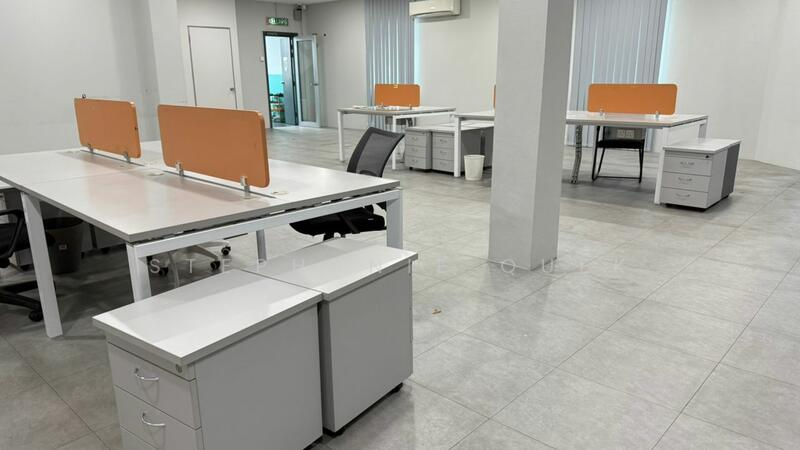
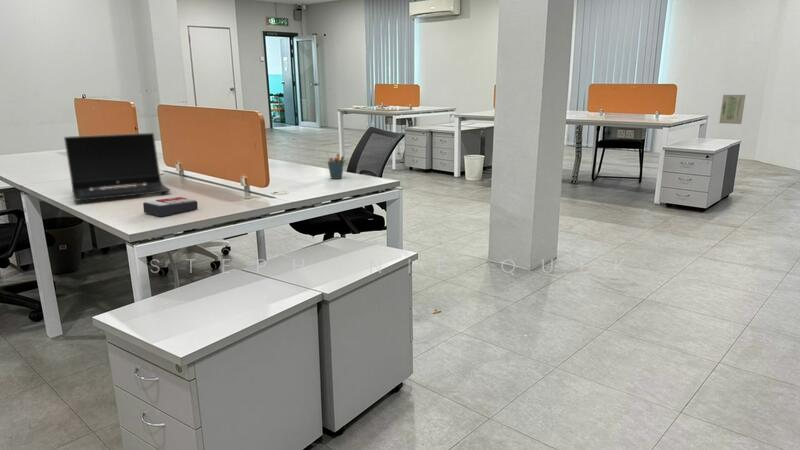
+ laptop computer [63,132,172,202]
+ calculator [142,196,199,217]
+ pen holder [326,152,345,180]
+ wall art [718,94,746,125]
